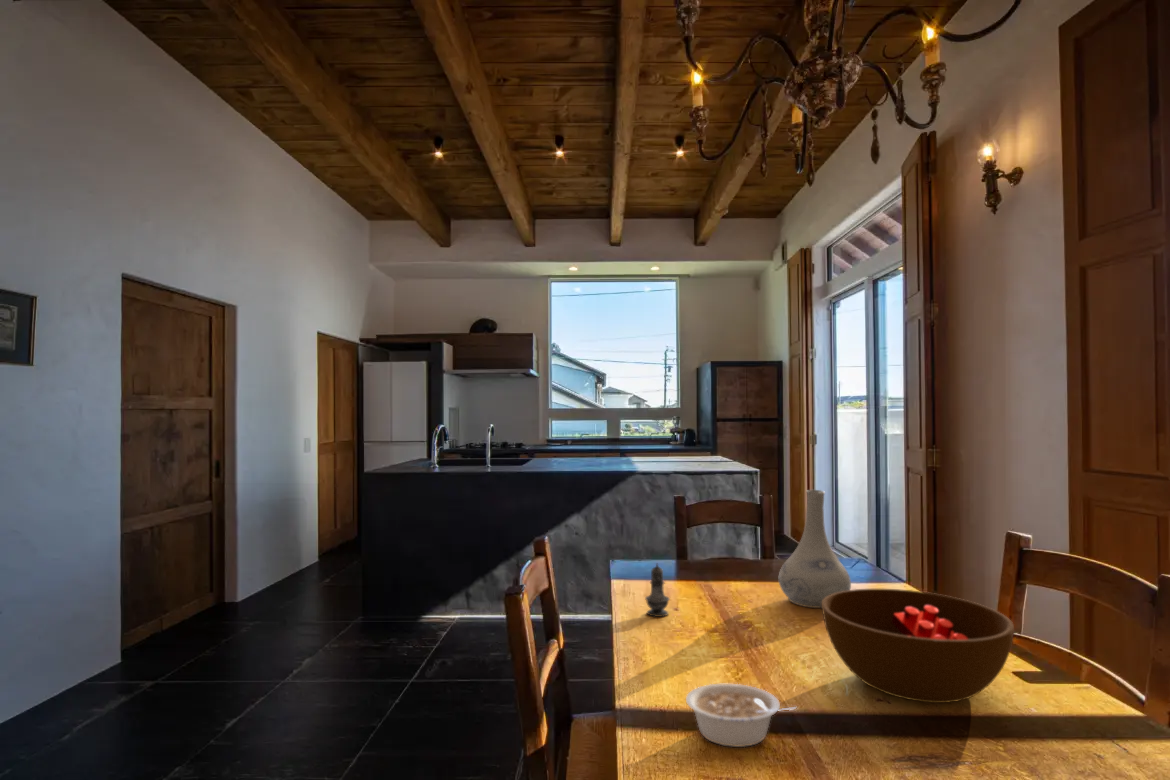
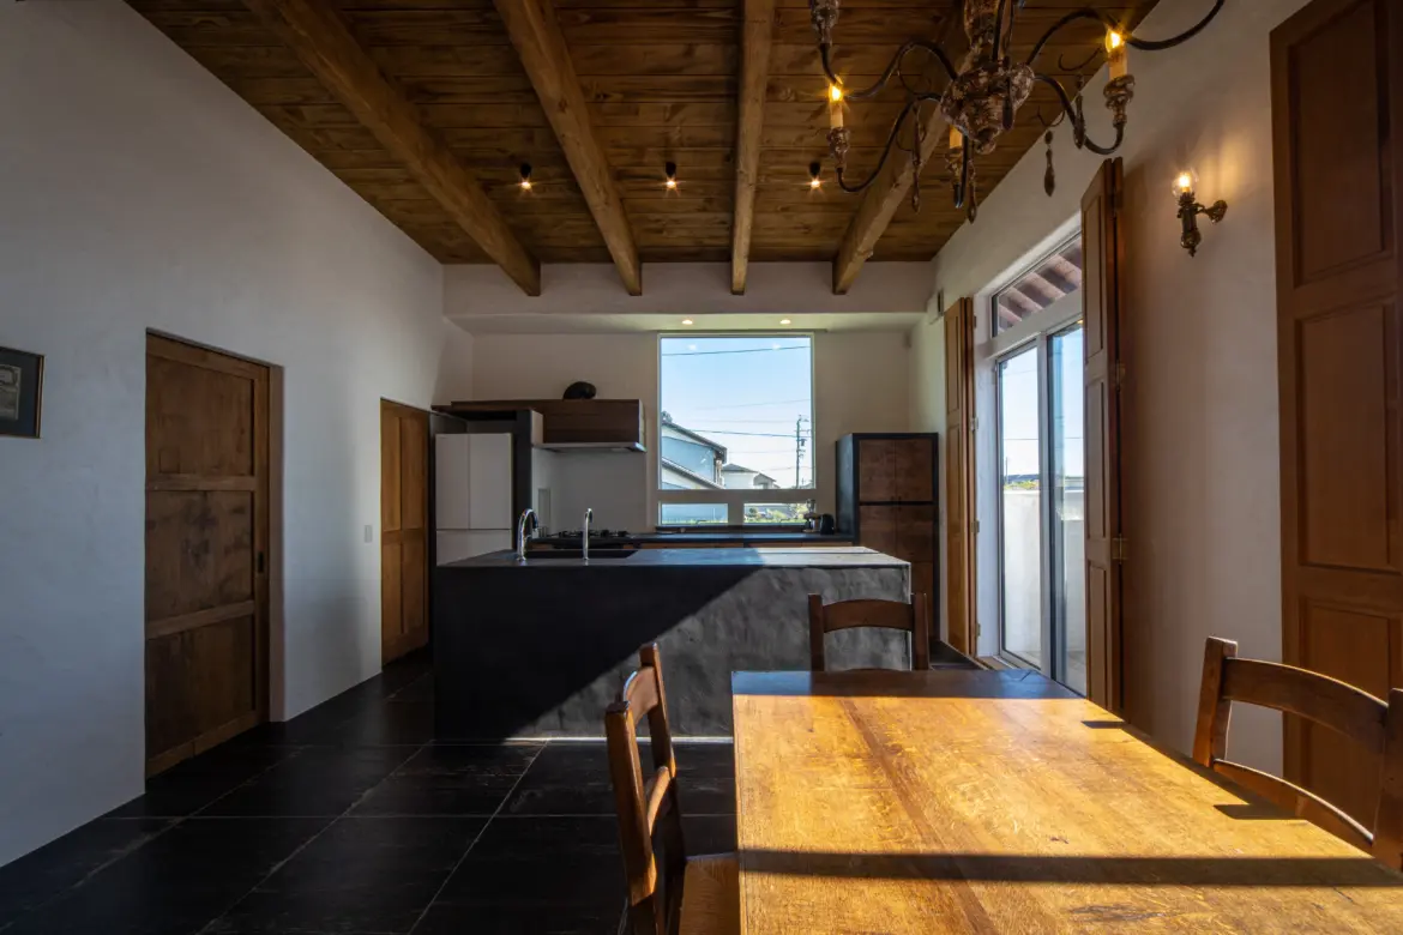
- vase [778,489,852,609]
- bowl [821,588,1015,704]
- legume [685,683,798,748]
- salt shaker [644,563,671,618]
